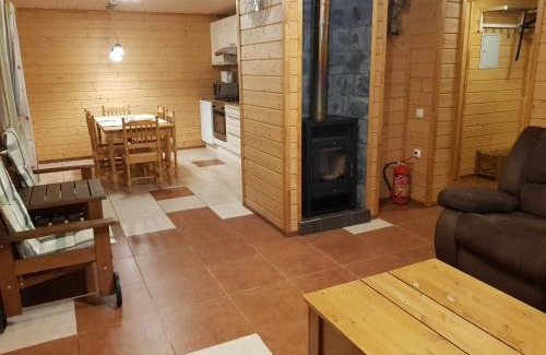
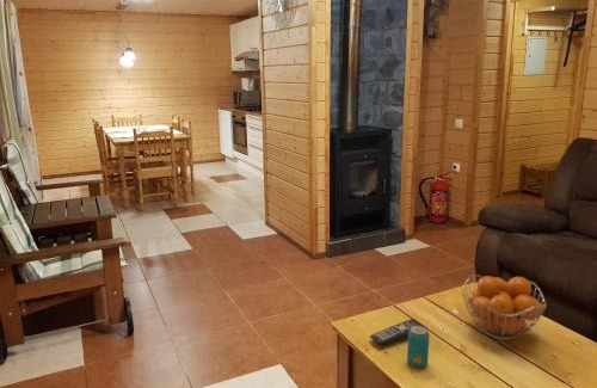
+ remote control [369,318,429,347]
+ fruit basket [461,273,548,341]
+ beverage can [406,326,430,368]
